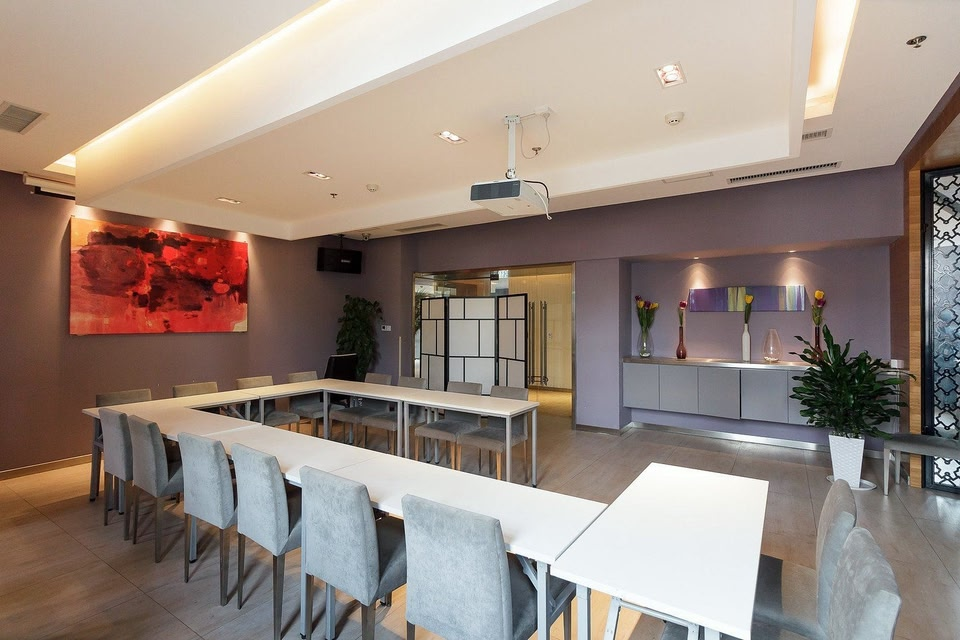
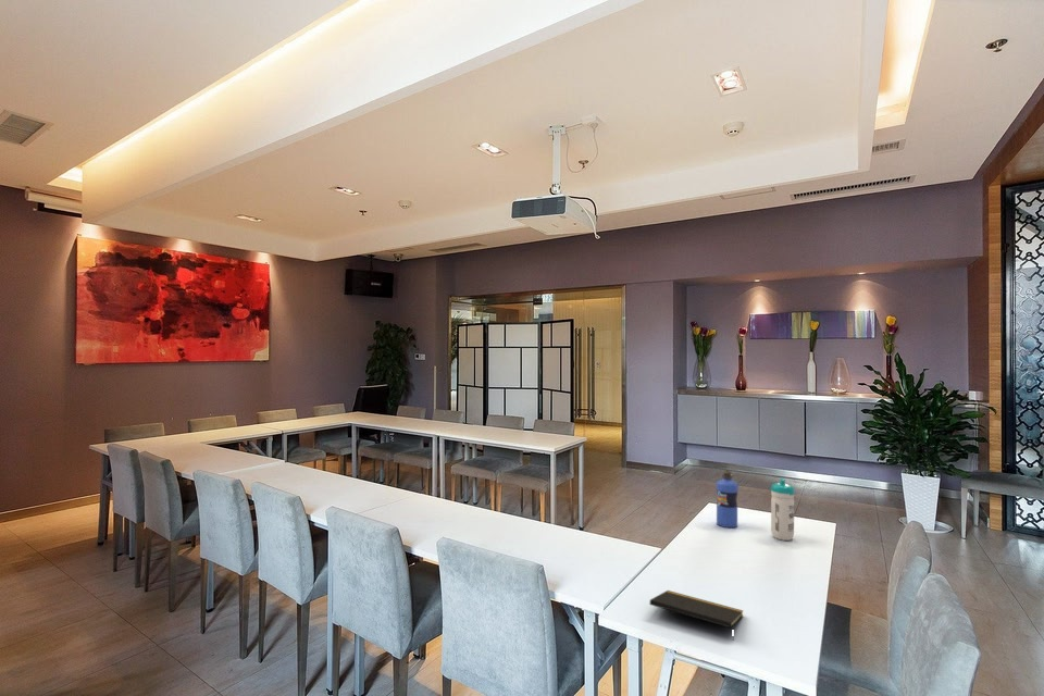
+ water bottle [716,469,739,529]
+ water bottle [770,477,796,542]
+ notepad [648,589,744,641]
